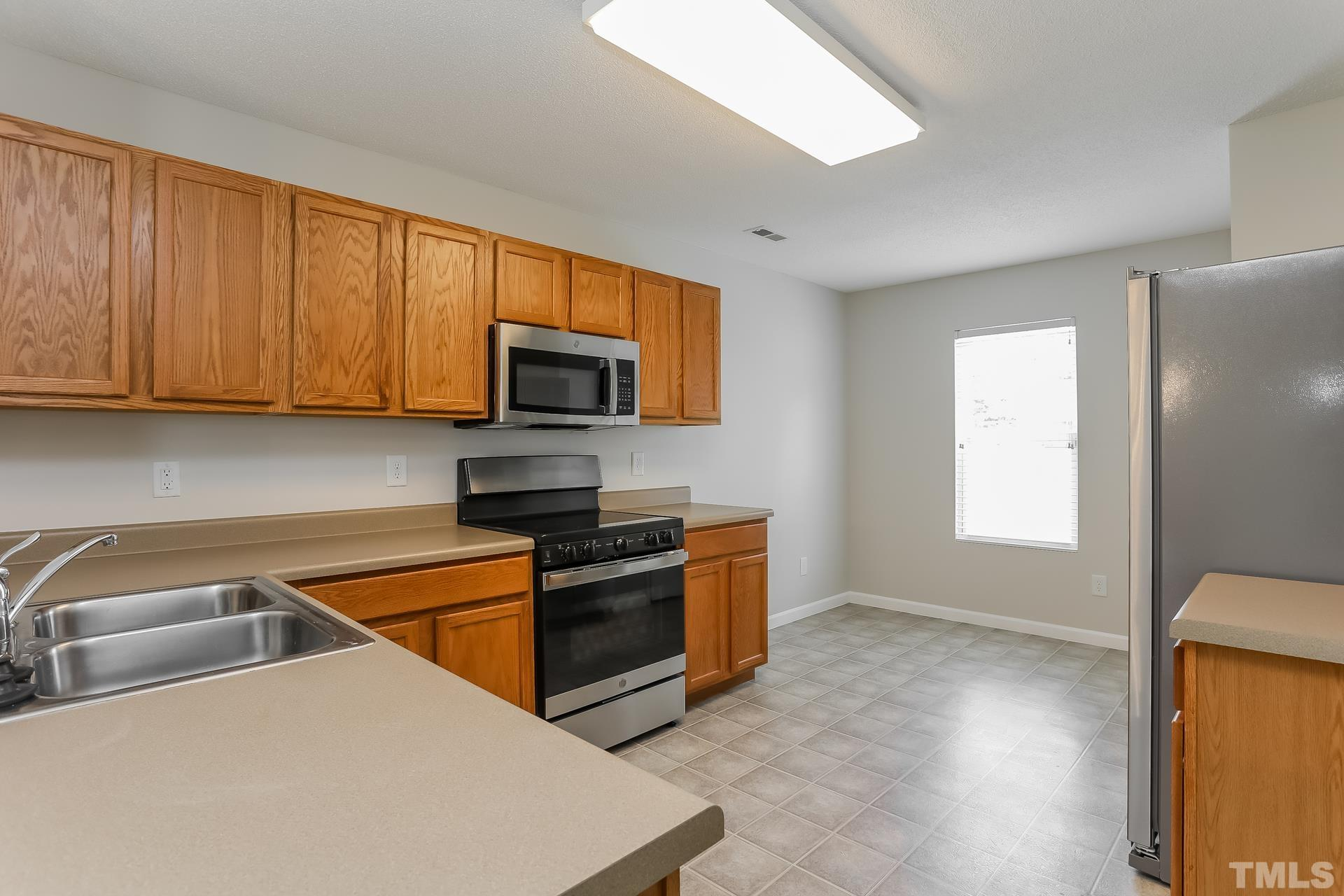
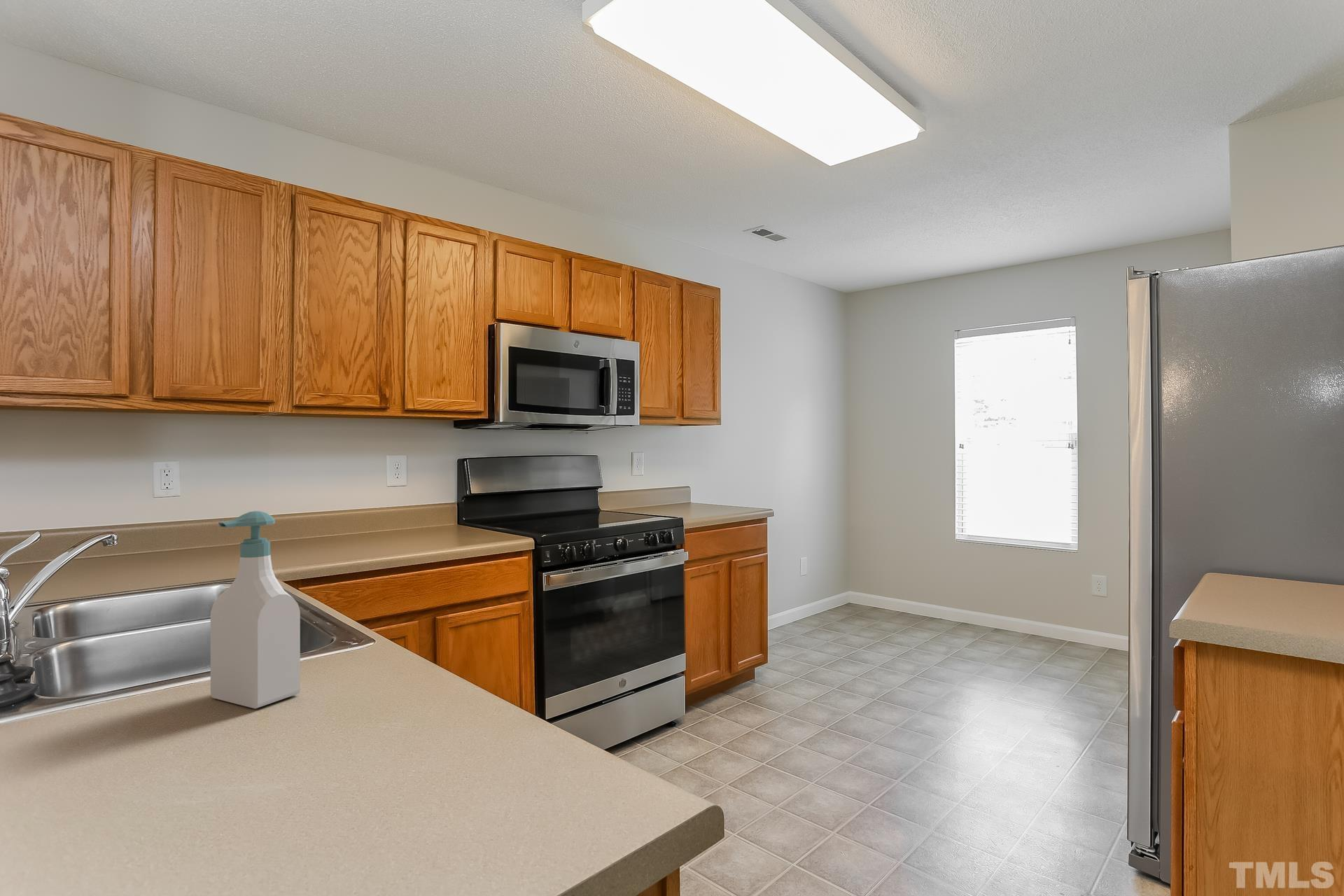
+ soap bottle [210,510,301,709]
